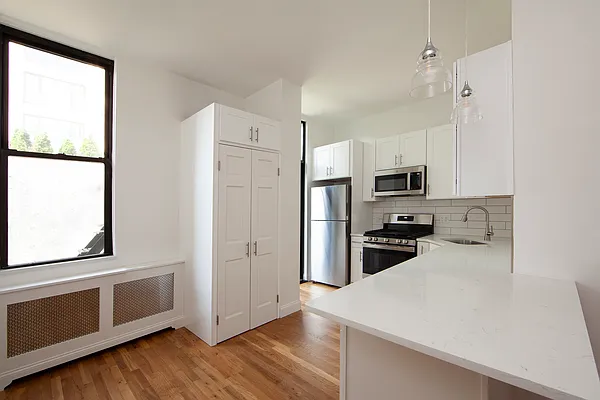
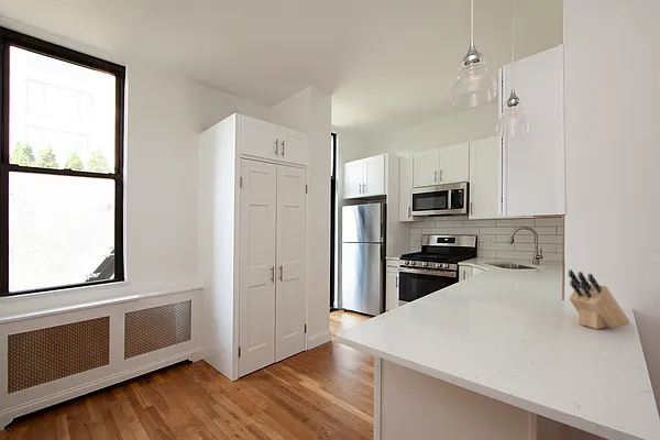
+ knife block [568,268,631,330]
